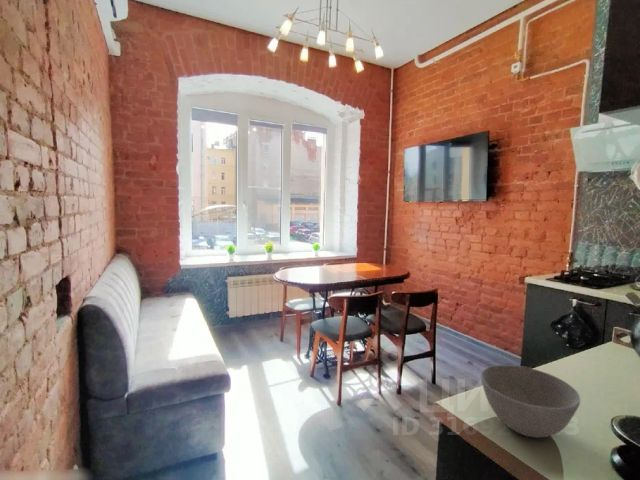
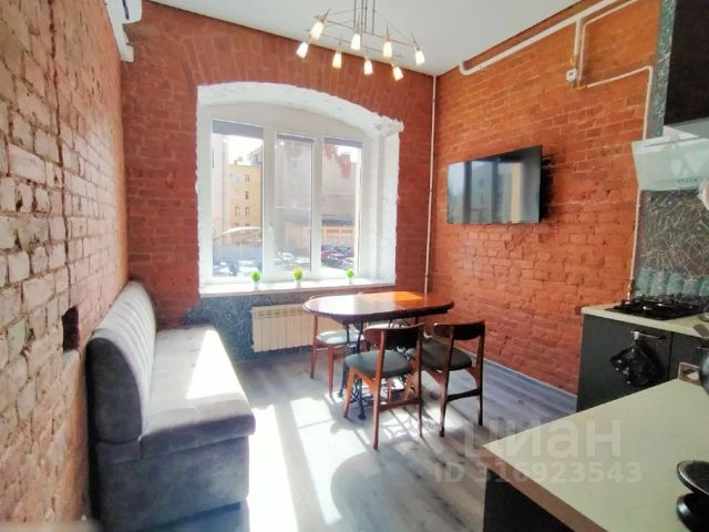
- bowl [480,364,581,439]
